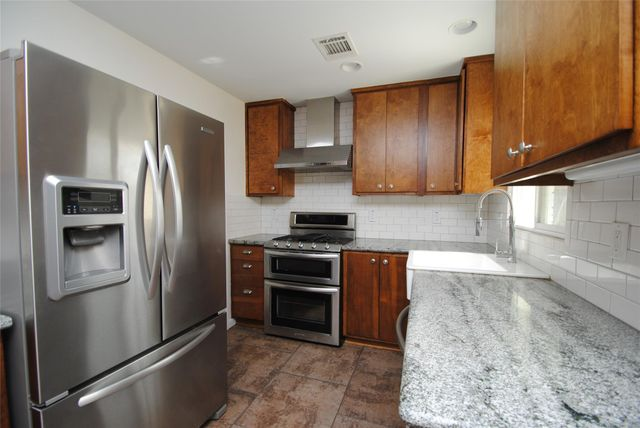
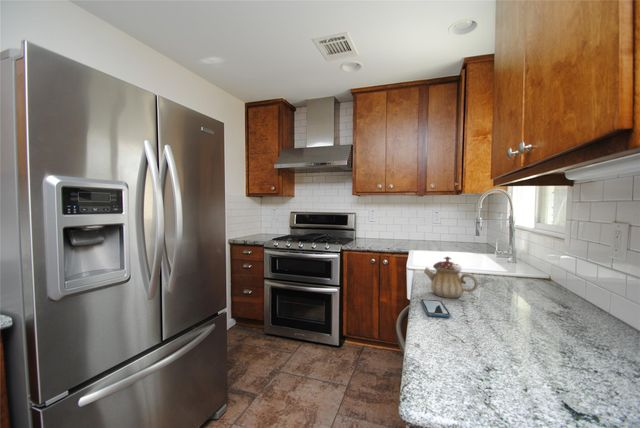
+ teapot [423,256,479,299]
+ smartphone [420,298,452,318]
